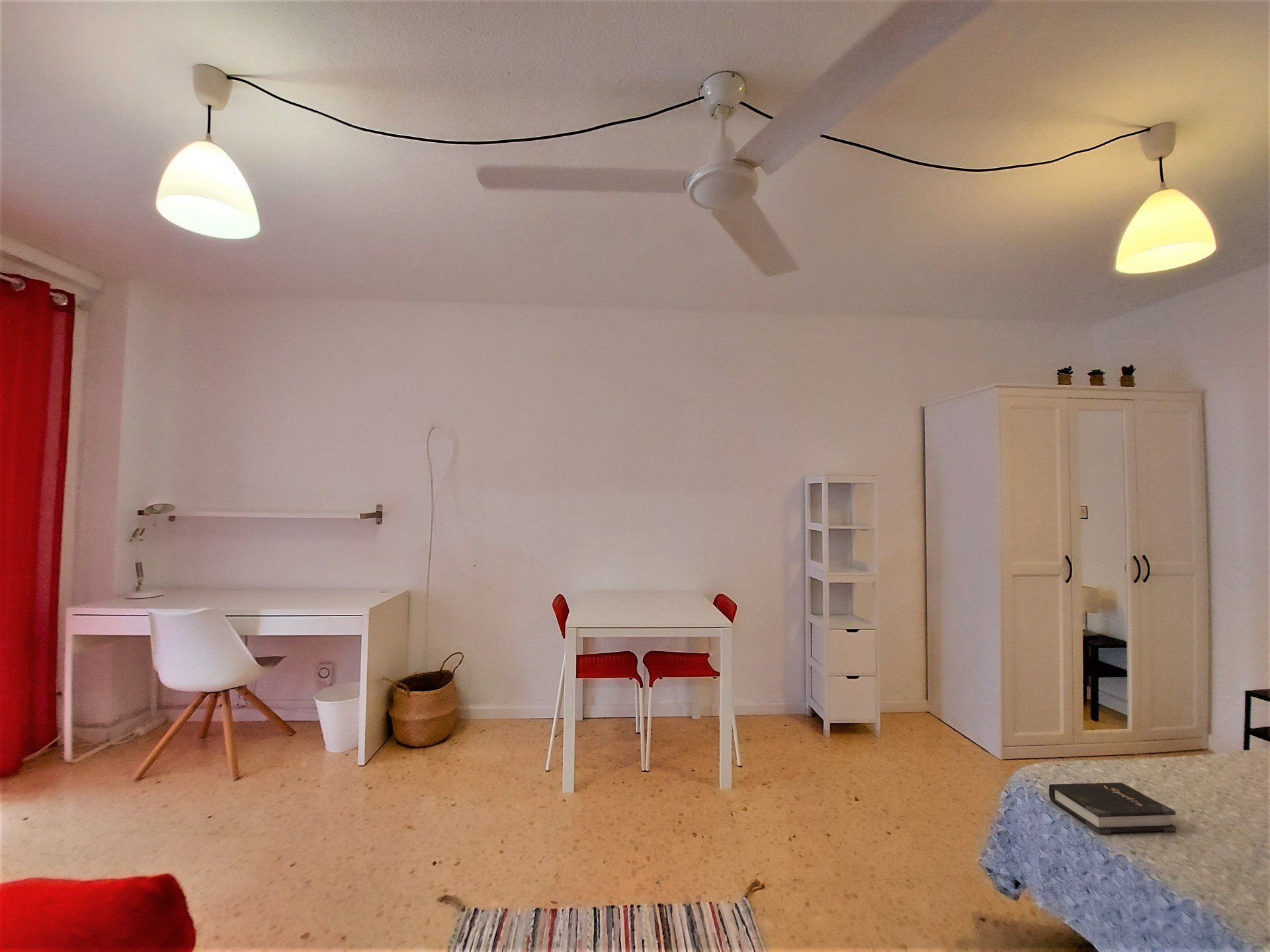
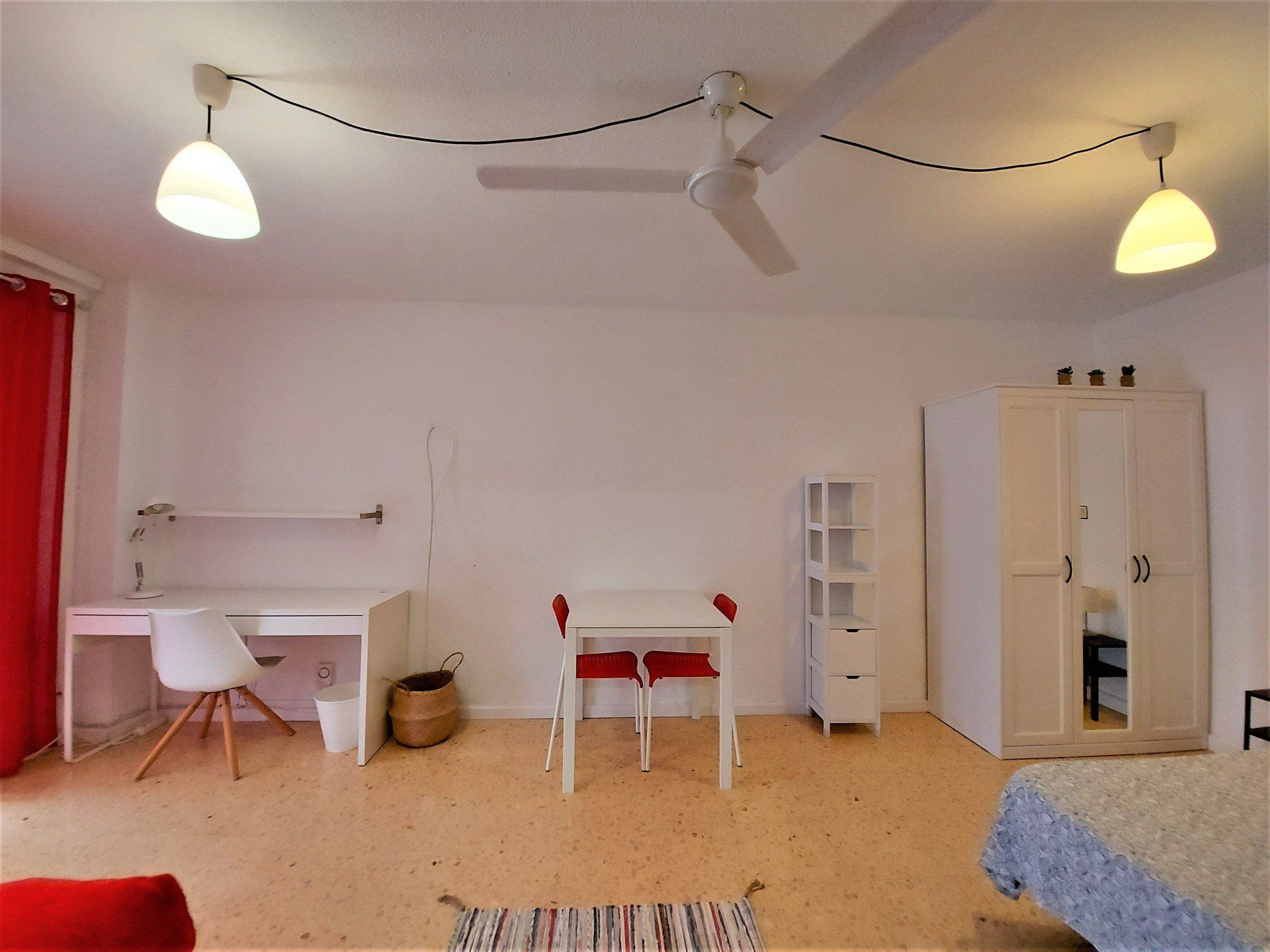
- hardback book [1048,782,1177,834]
